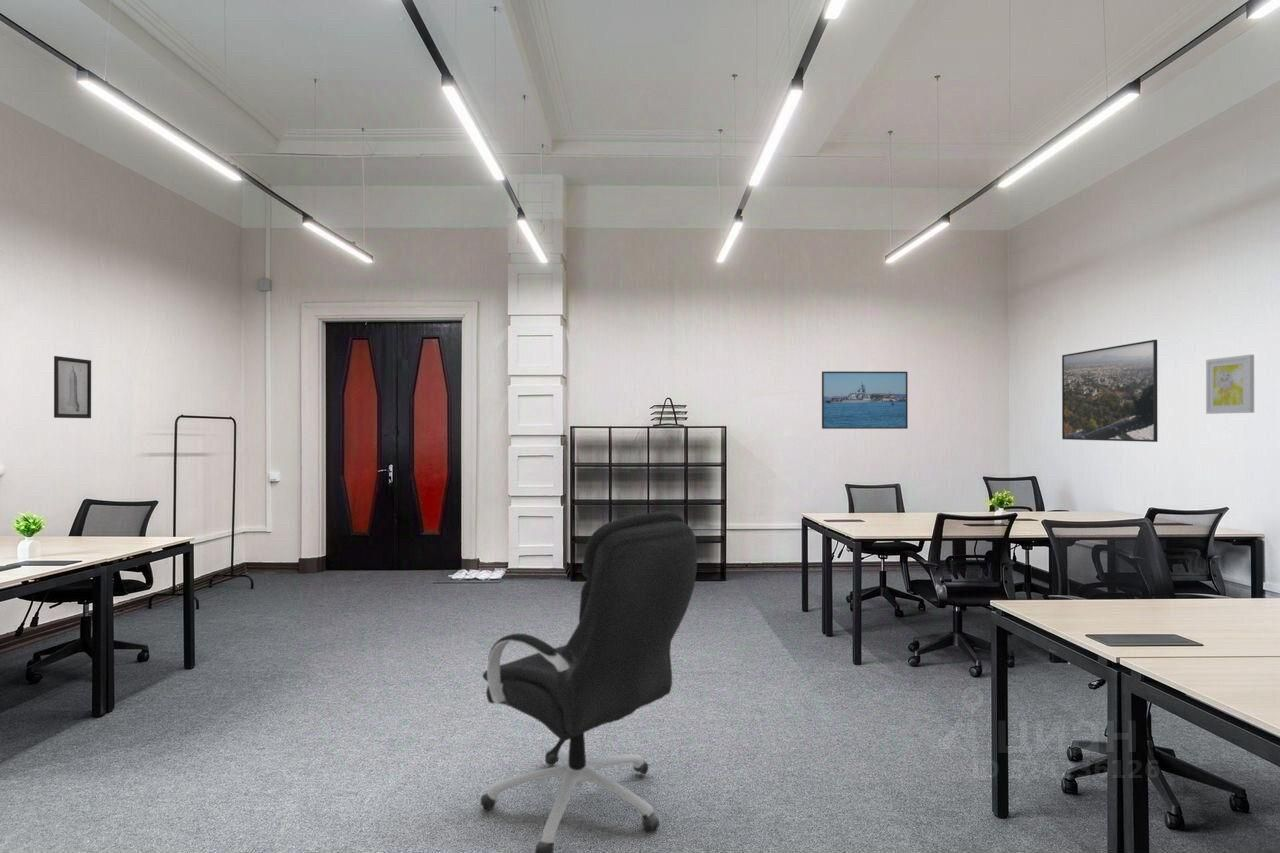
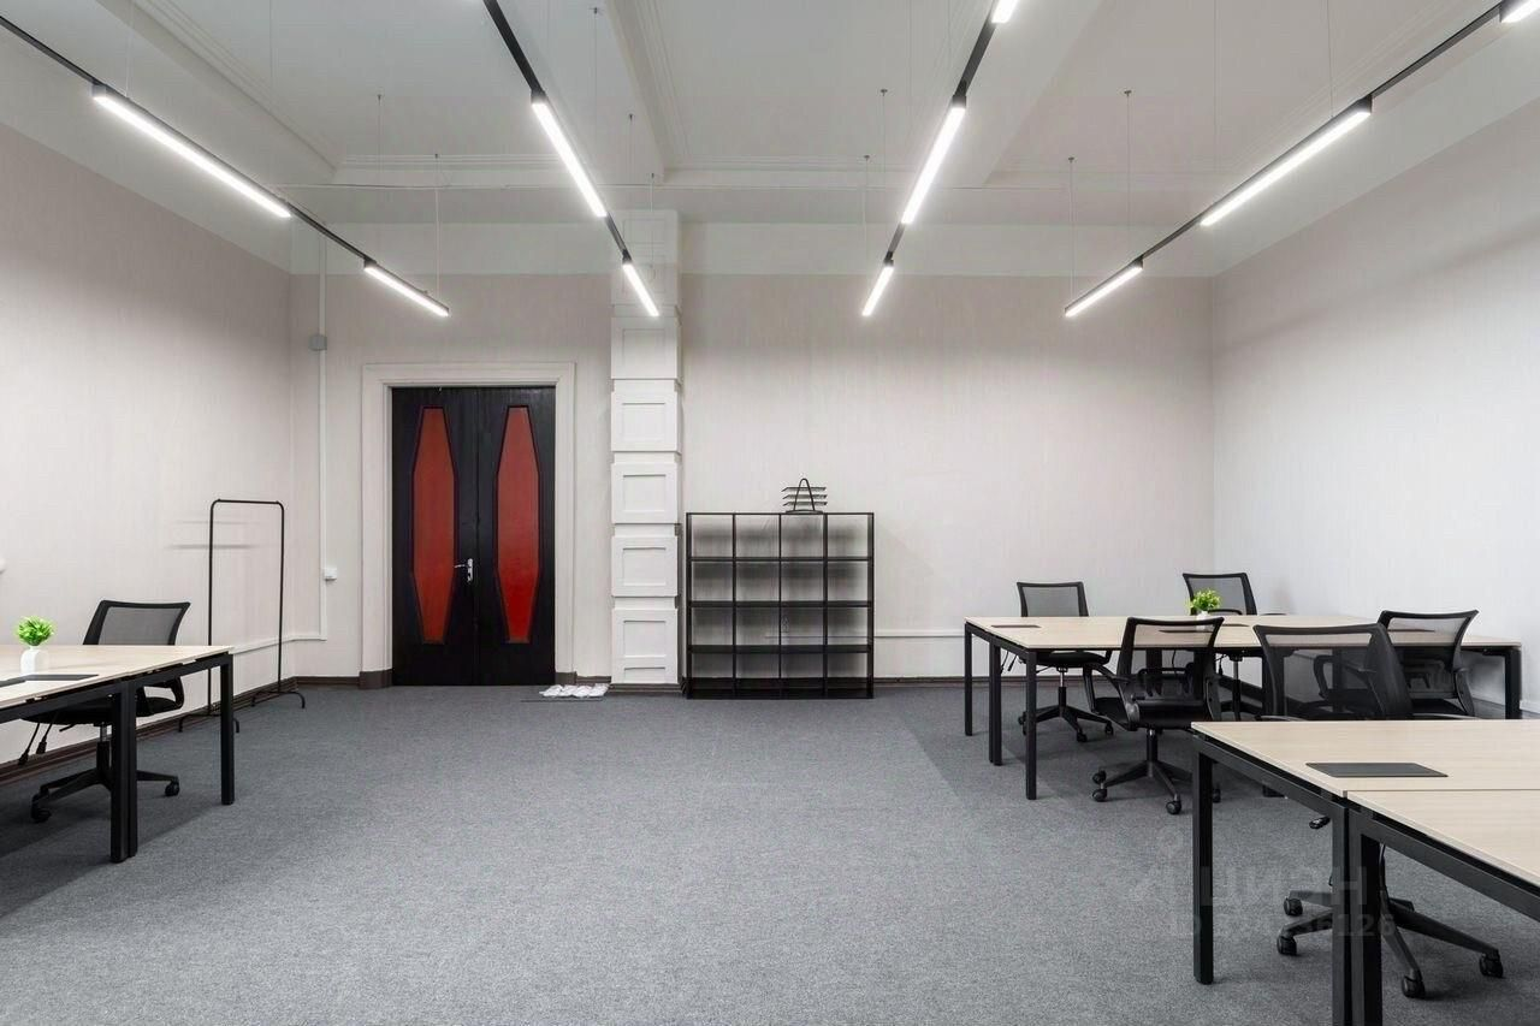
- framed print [821,370,909,430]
- office chair [479,510,698,853]
- wall art [1205,354,1255,415]
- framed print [1061,339,1159,443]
- wall art [53,355,92,419]
